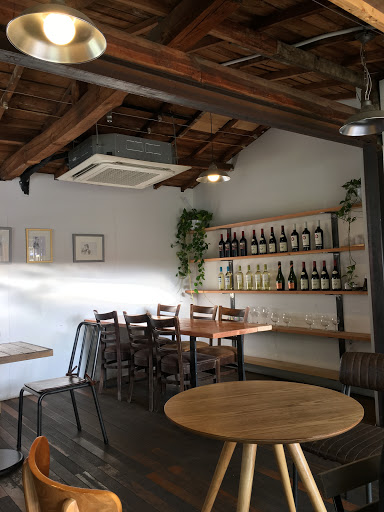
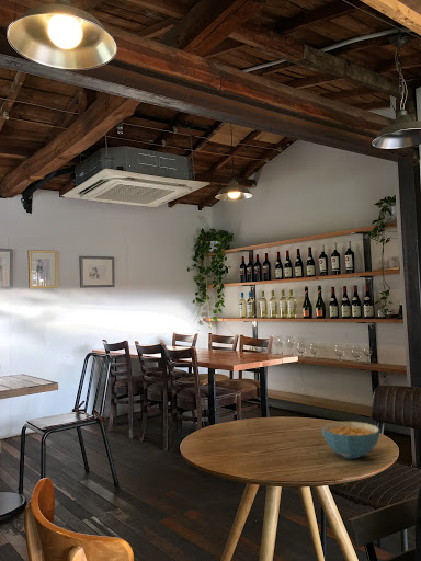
+ cereal bowl [320,421,380,459]
